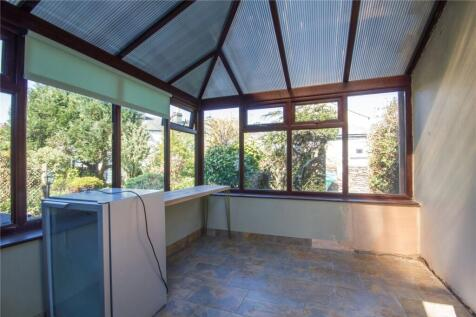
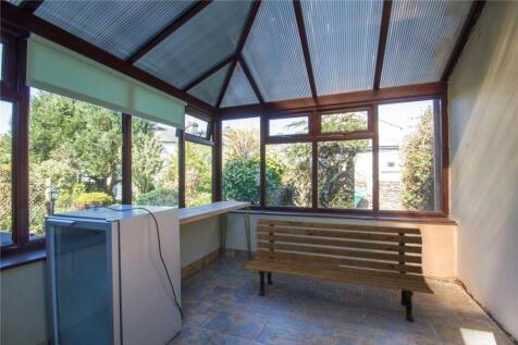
+ park bench [243,218,435,323]
